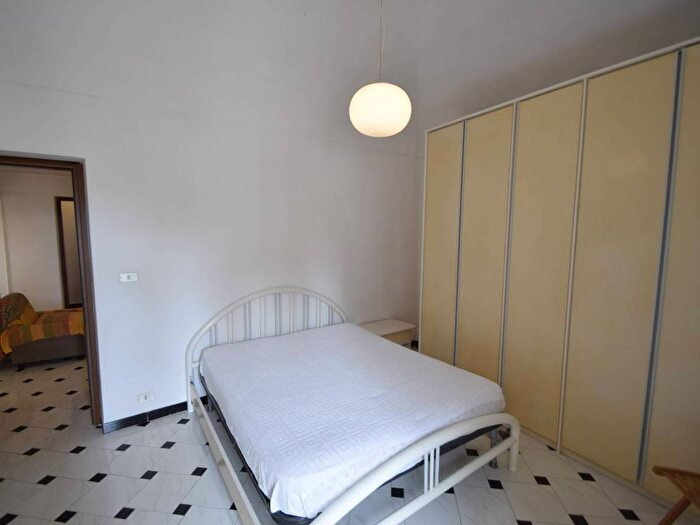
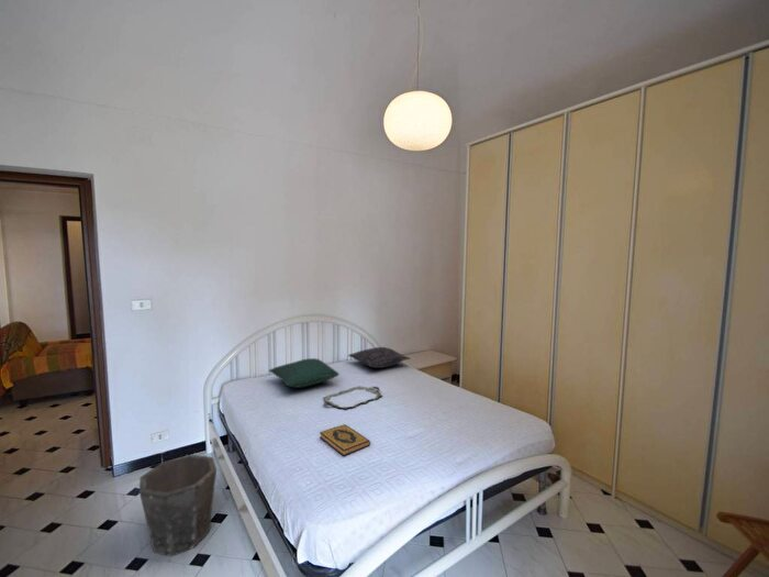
+ serving tray [323,385,383,410]
+ waste bin [138,454,218,557]
+ pillow [347,346,411,369]
+ pillow [268,357,341,389]
+ hardback book [319,423,371,457]
